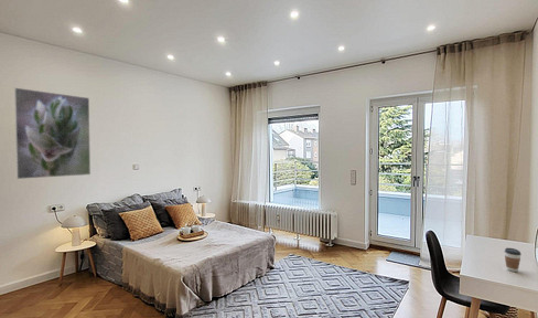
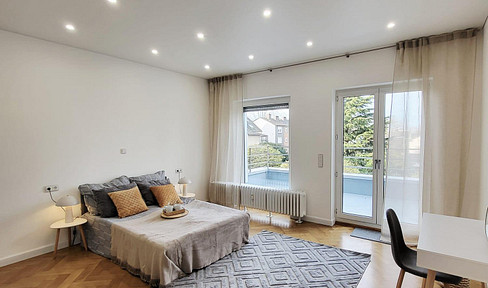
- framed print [13,86,92,180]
- coffee cup [503,247,523,273]
